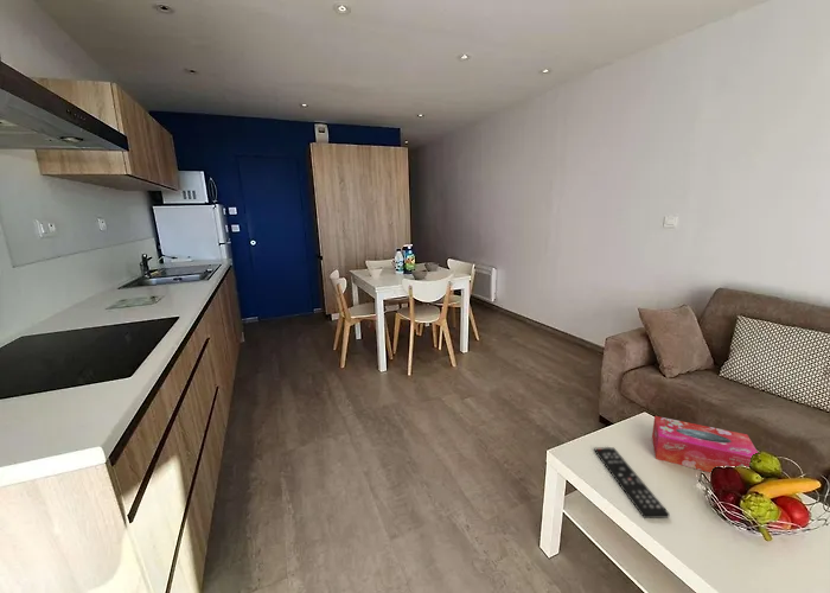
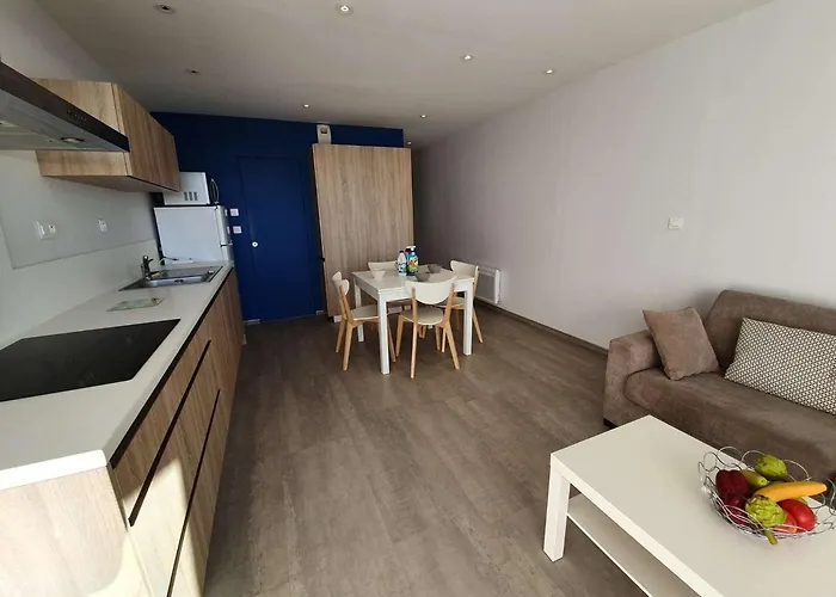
- remote control [593,446,671,519]
- tissue box [651,415,759,473]
